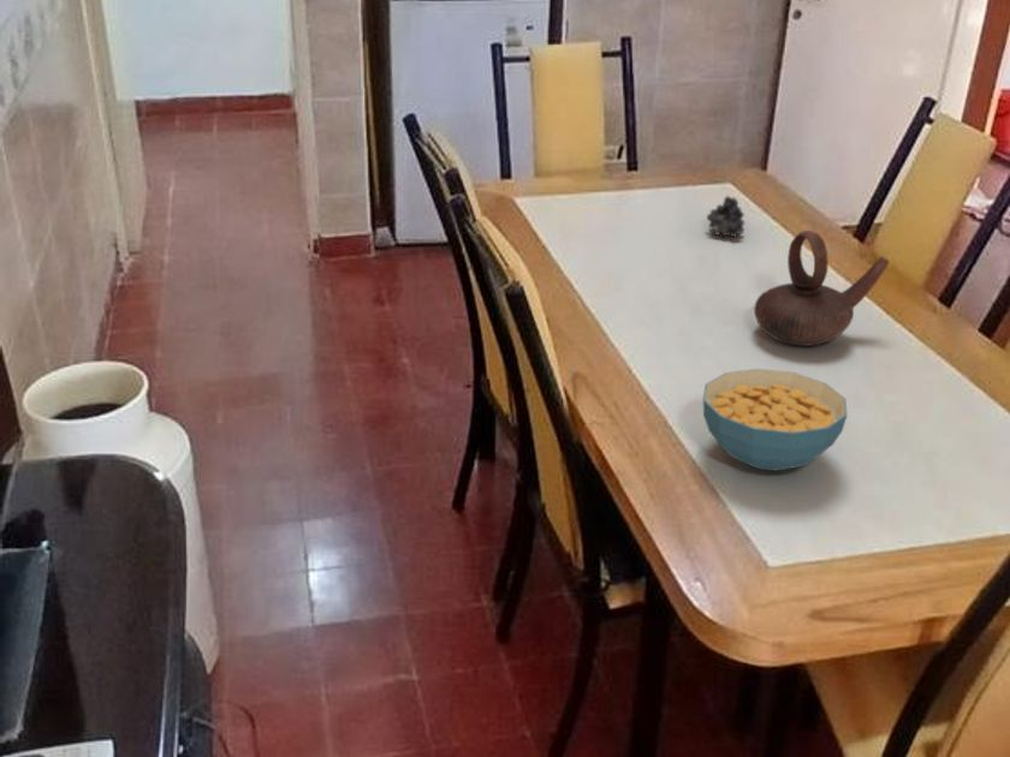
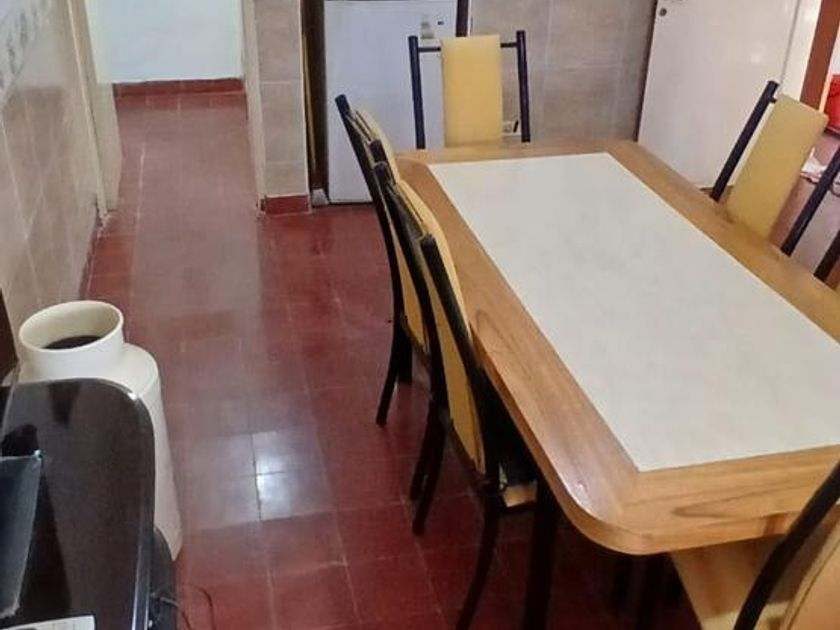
- teapot [753,230,891,347]
- cereal bowl [702,368,849,472]
- fruit [706,195,745,238]
